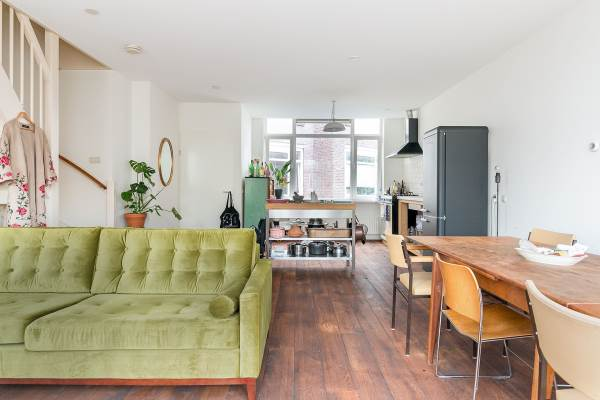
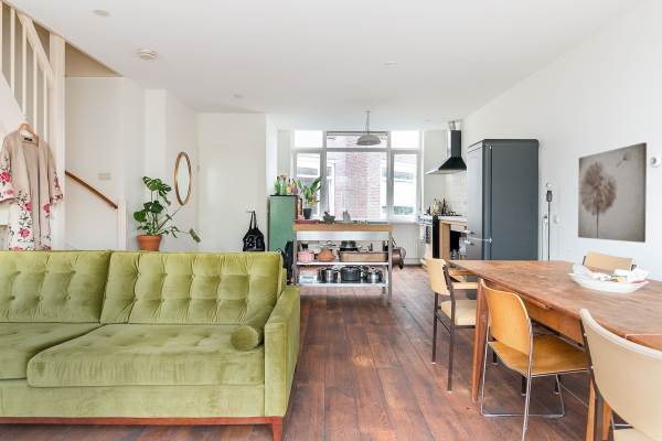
+ wall art [577,141,648,244]
